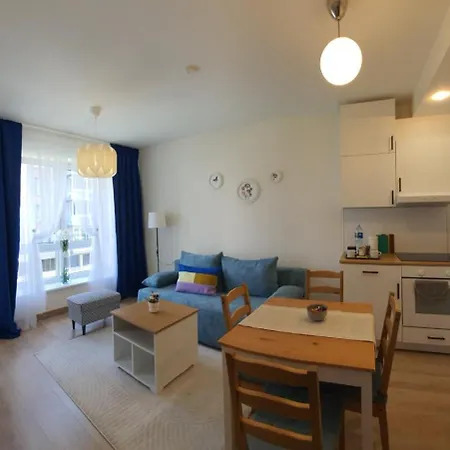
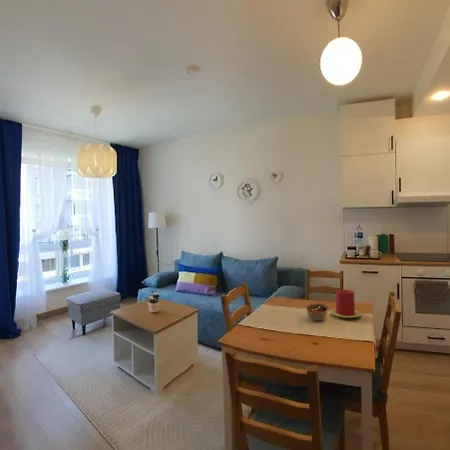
+ candle [329,288,362,319]
